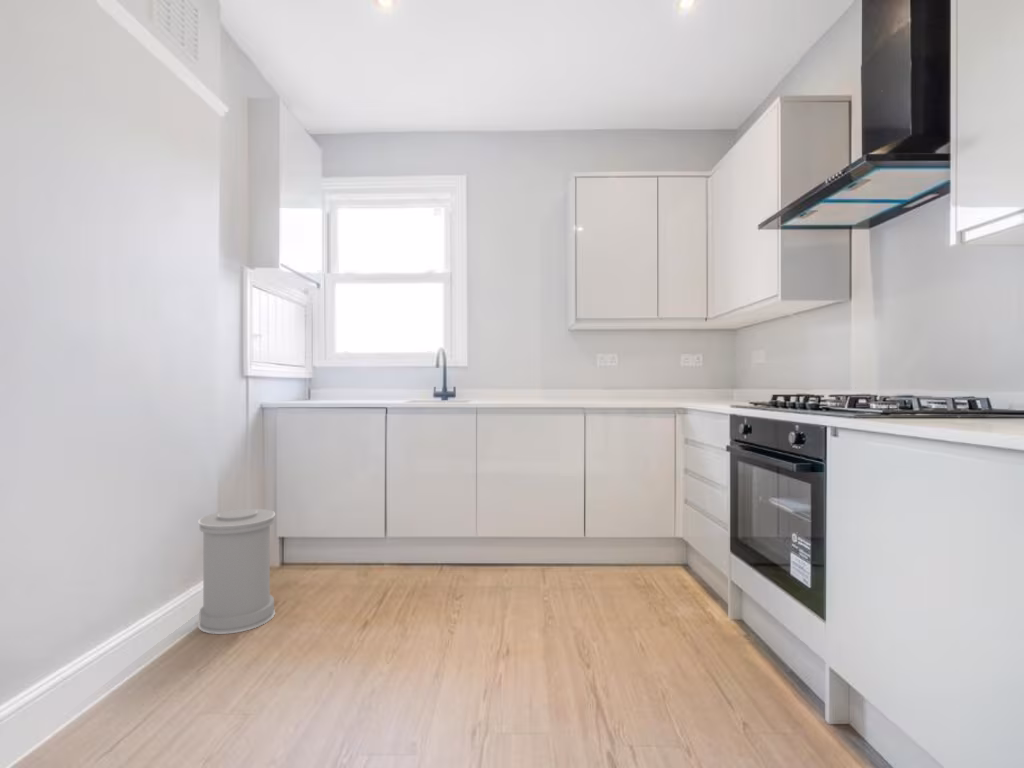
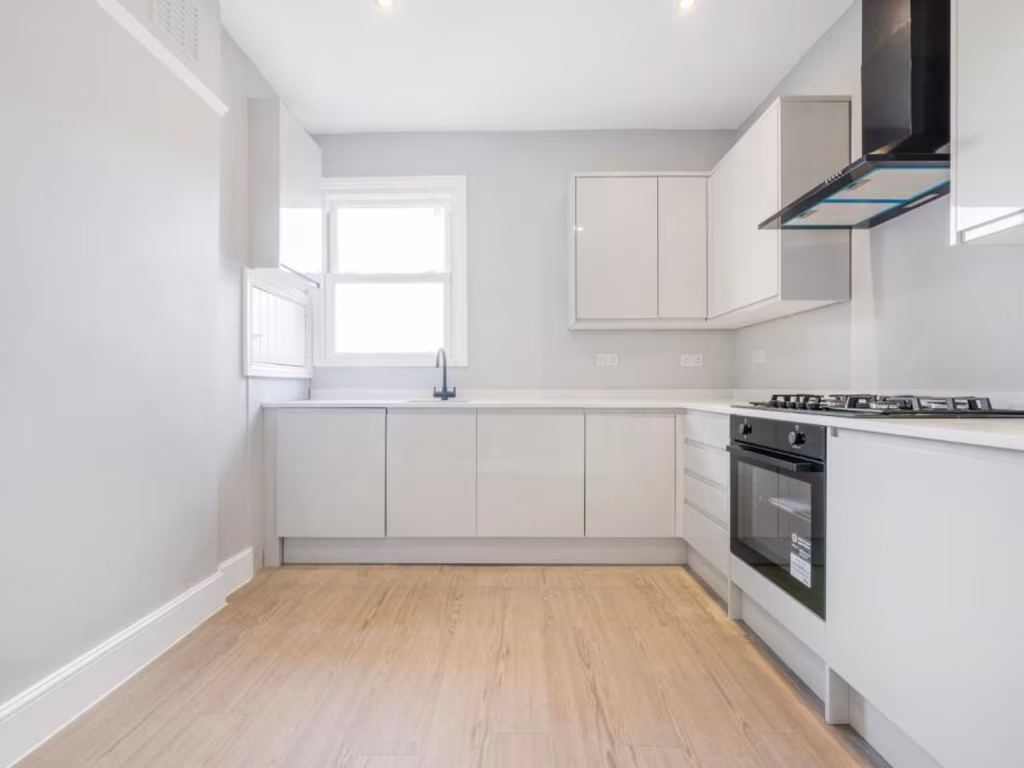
- trash can [197,508,276,635]
